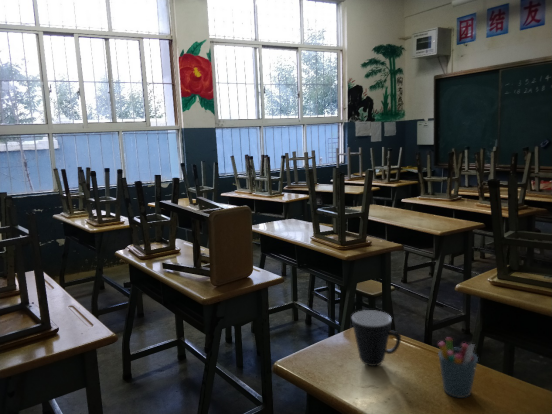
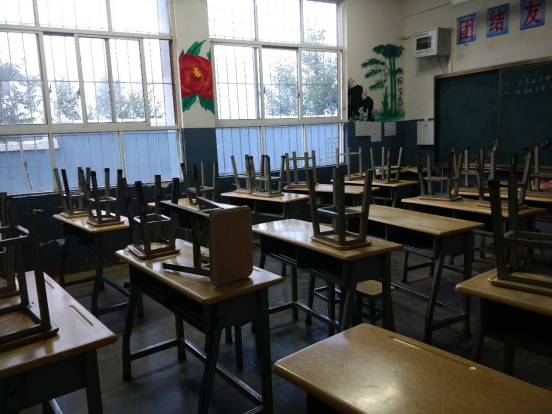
- pen holder [437,337,479,399]
- mug [351,309,402,367]
